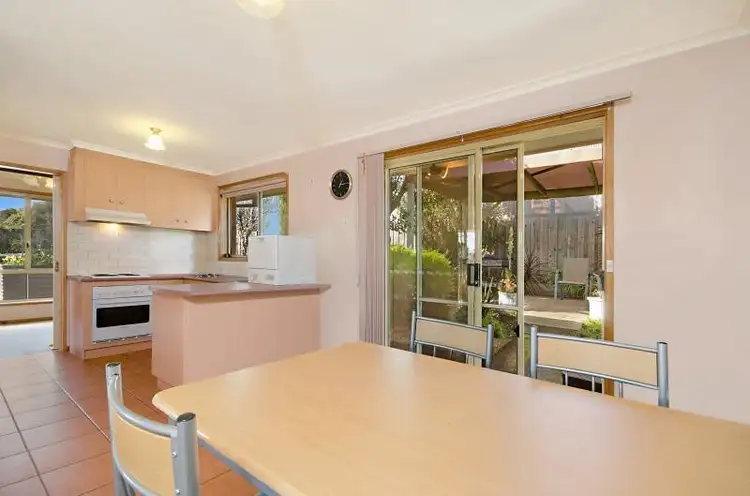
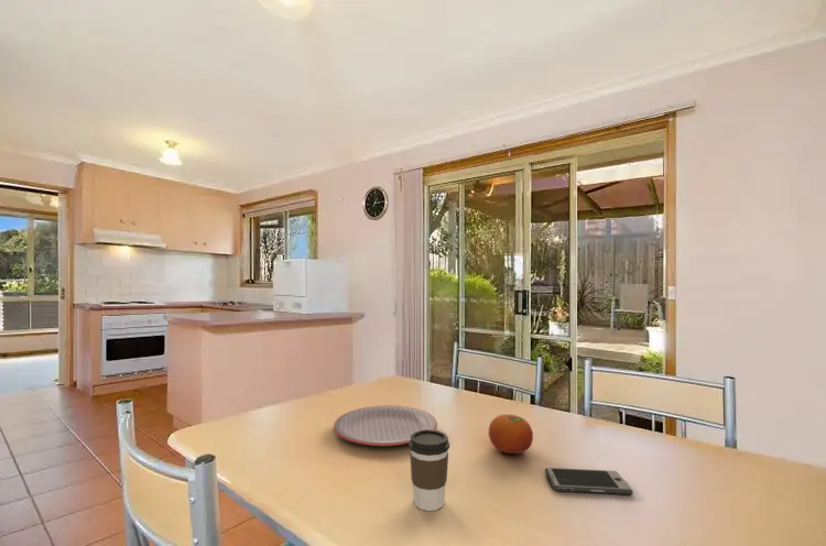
+ smartphone [544,467,634,495]
+ fruit [488,413,534,455]
+ coffee cup [407,429,450,512]
+ plate [333,404,438,447]
